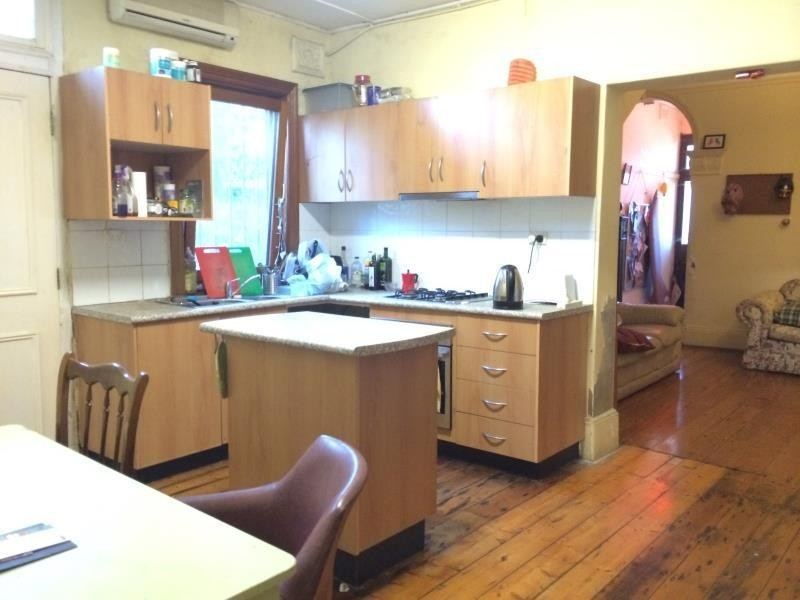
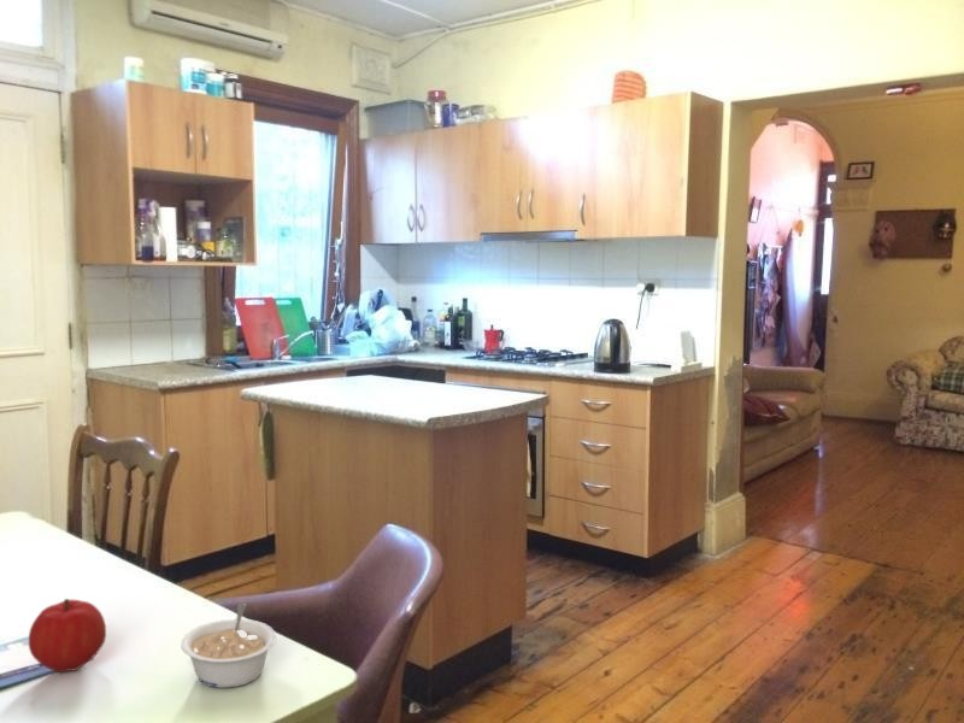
+ legume [180,602,277,689]
+ fruit [28,598,107,674]
